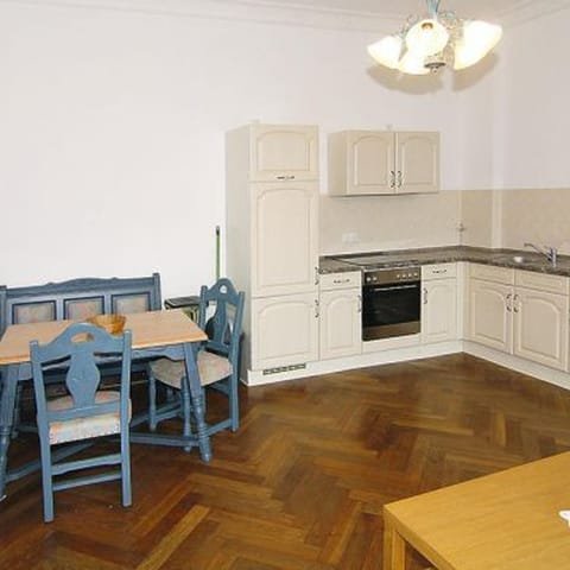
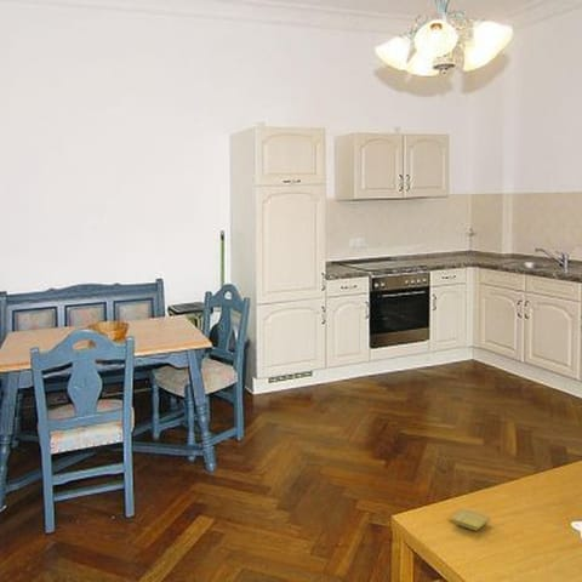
+ saucer [450,508,492,532]
